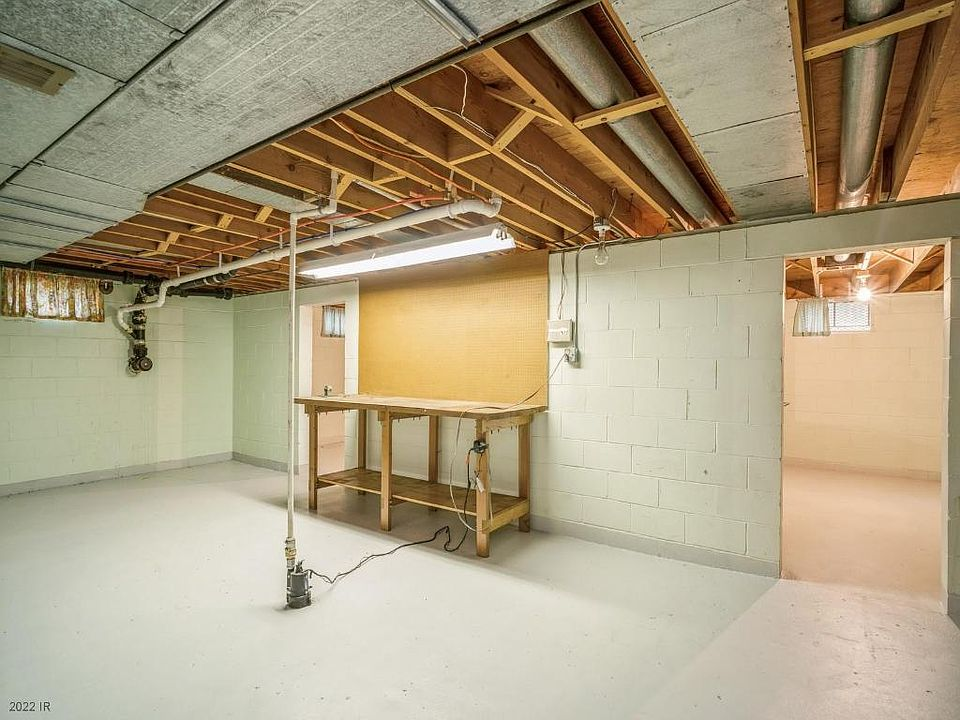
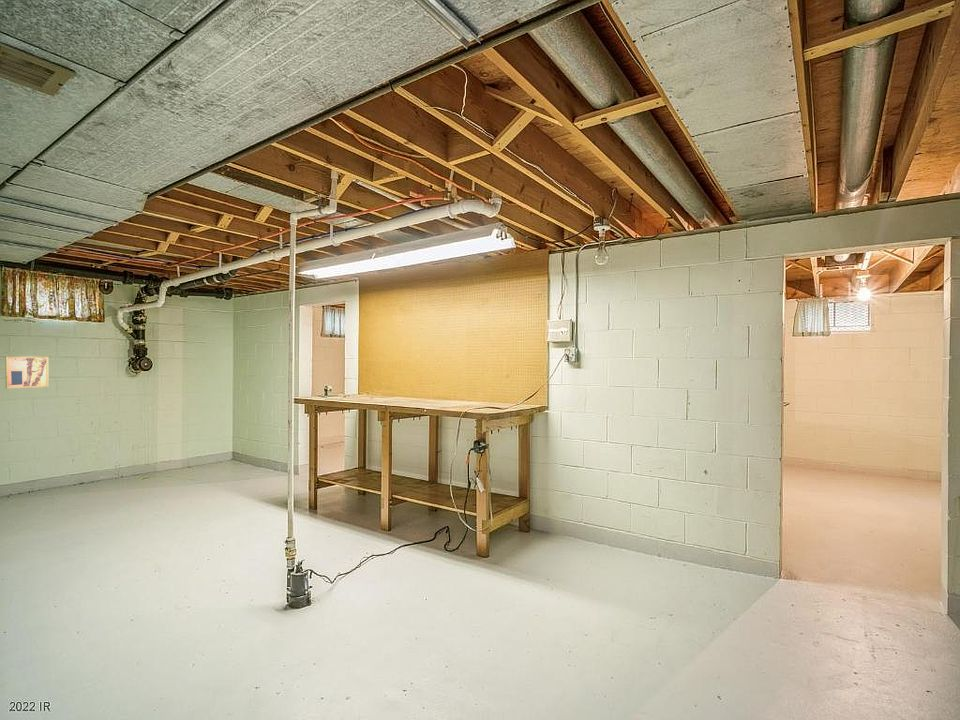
+ wall art [5,356,50,389]
